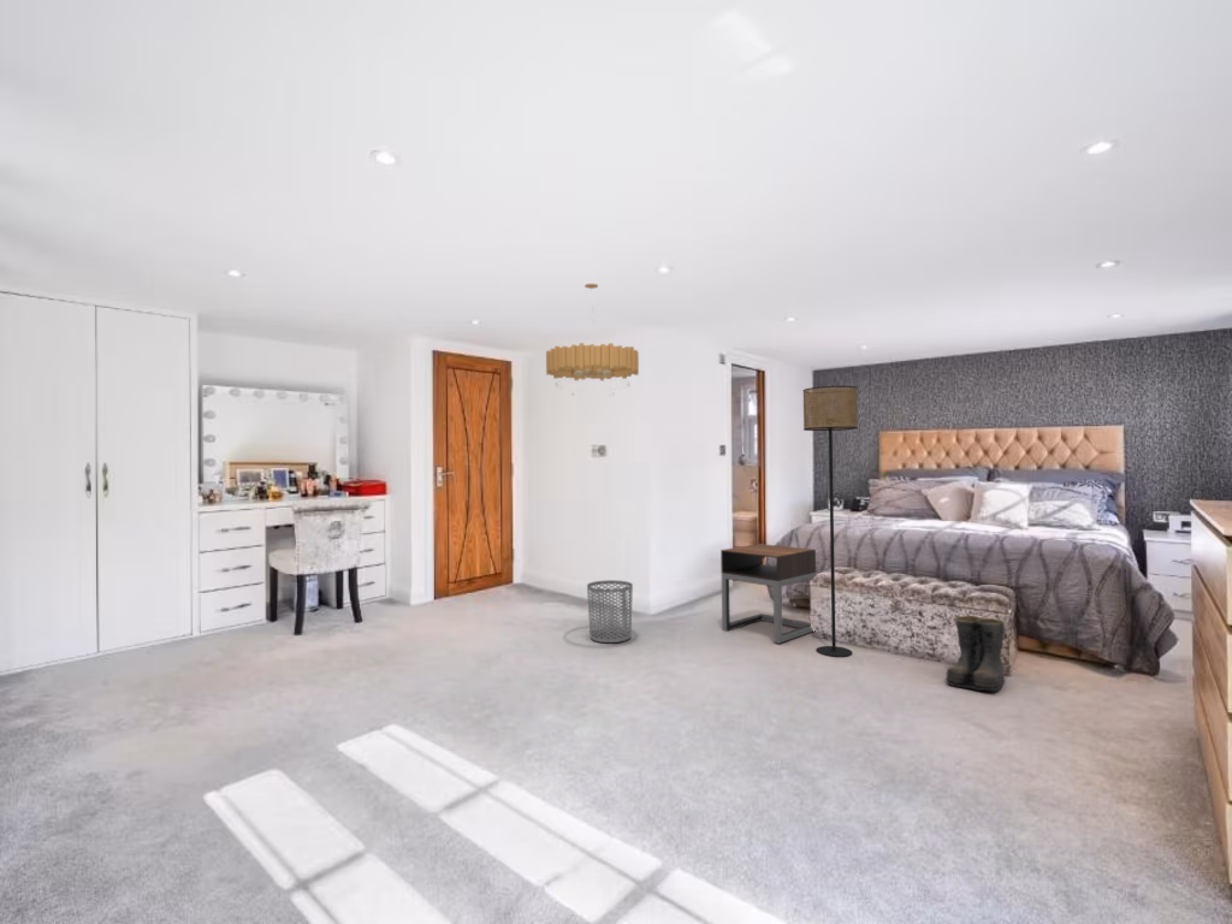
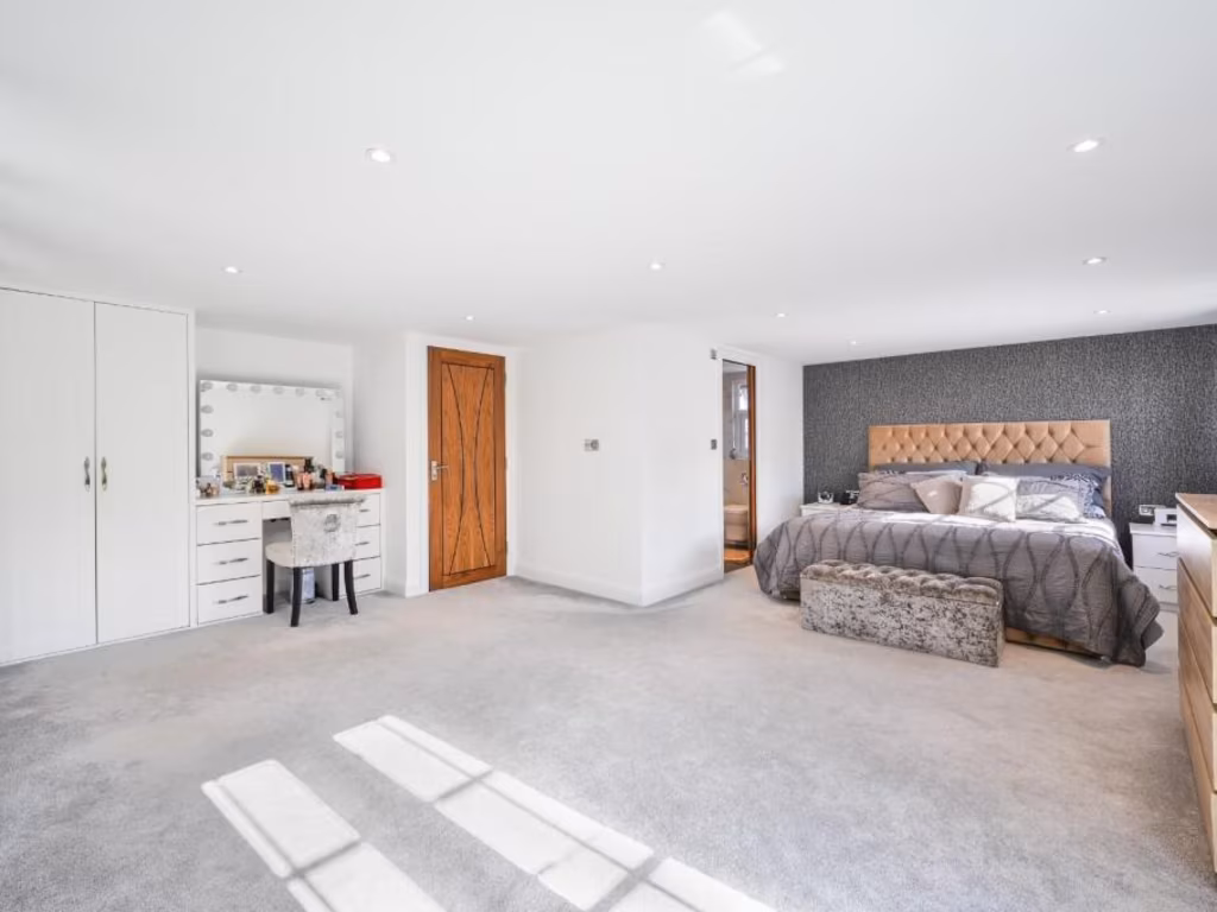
- floor lamp [802,385,859,658]
- nightstand [719,543,817,645]
- boots [944,615,1008,692]
- waste bin [586,579,634,644]
- chandelier [545,283,640,399]
